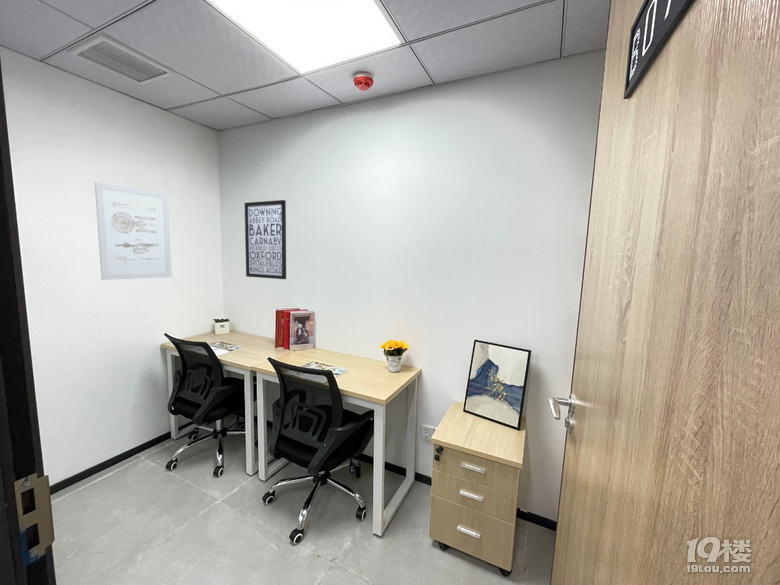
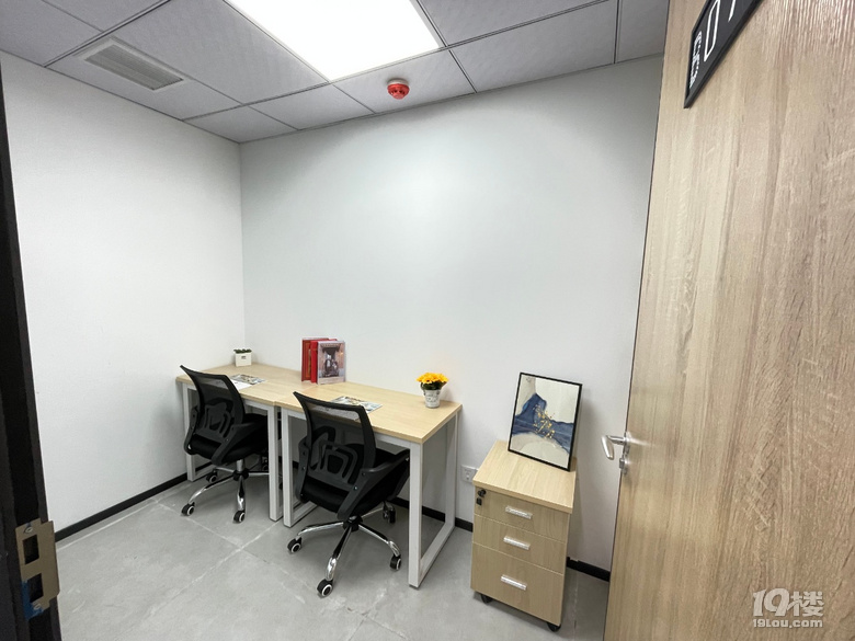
- wall art [244,199,287,280]
- wall art [94,181,173,281]
